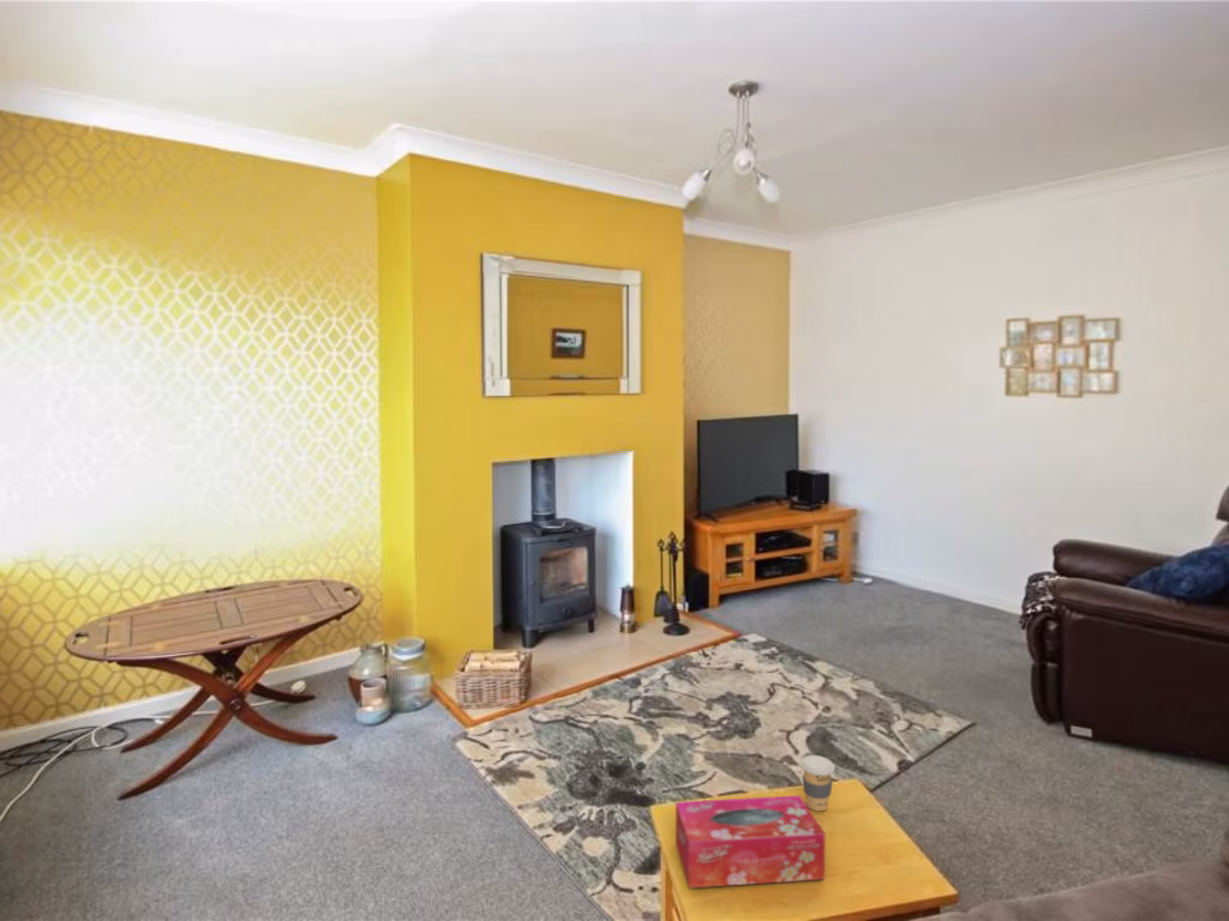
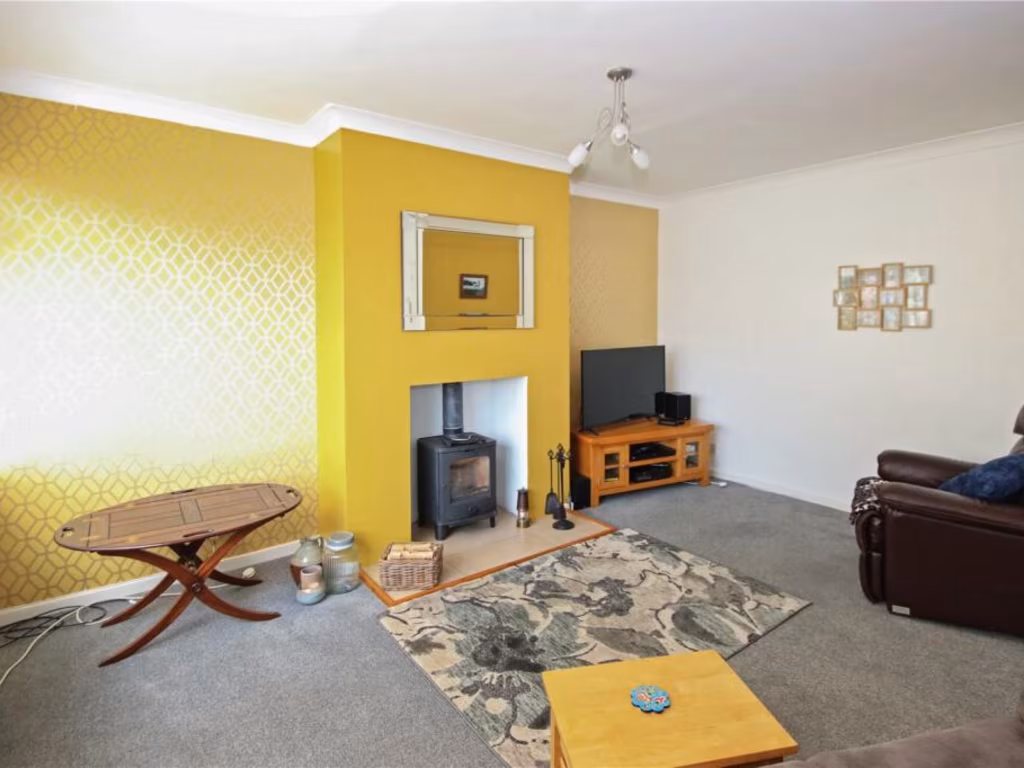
- tissue box [675,794,827,889]
- coffee cup [799,754,837,812]
